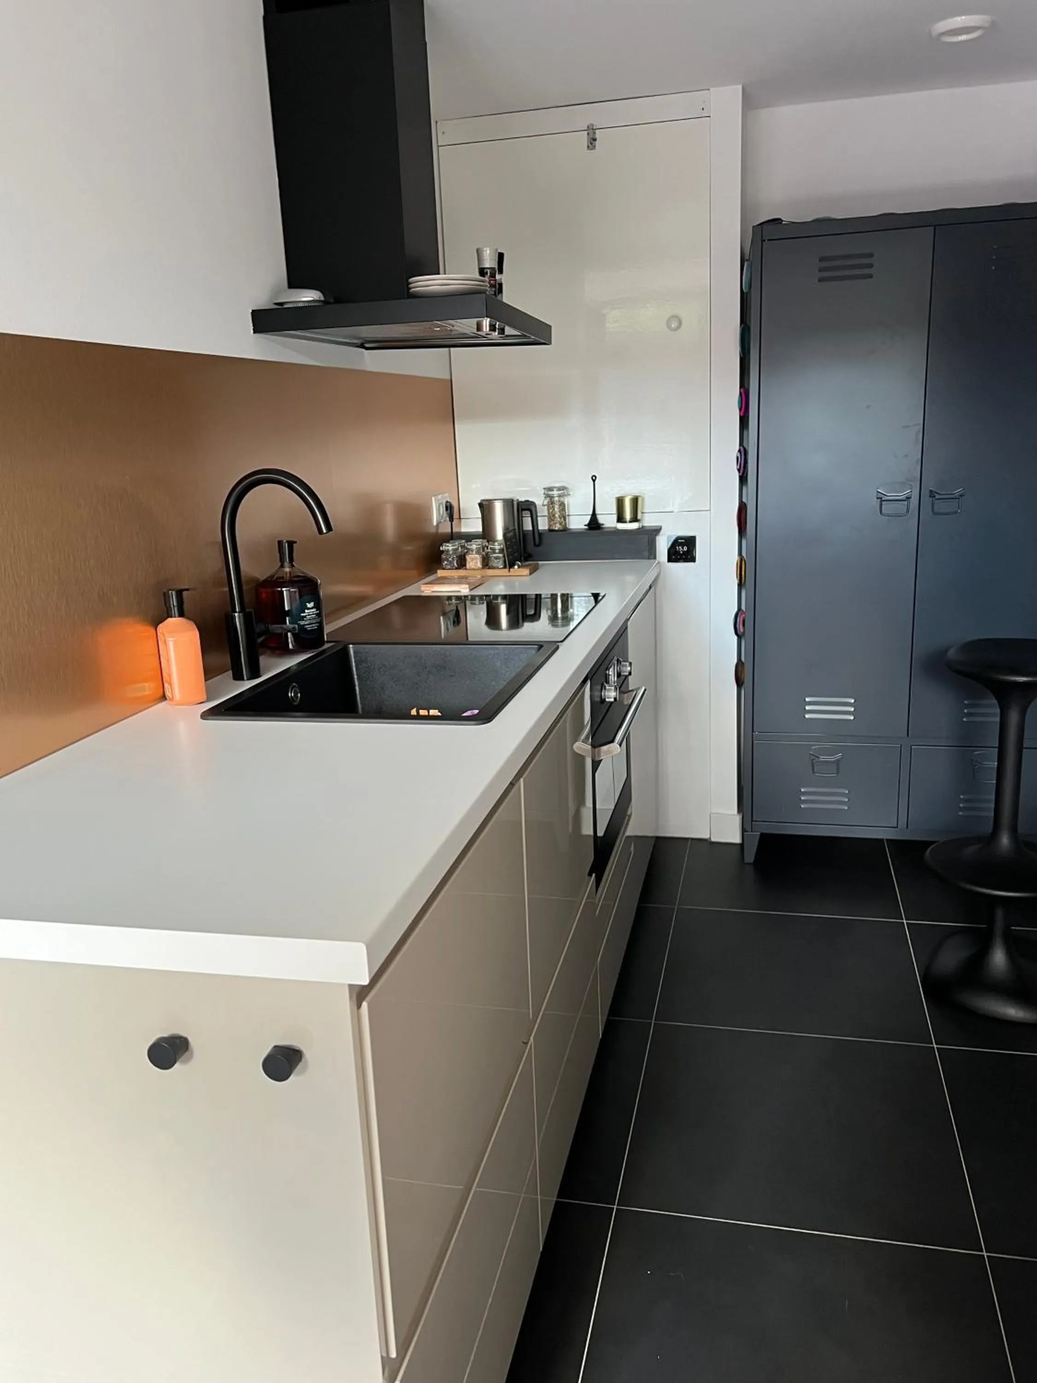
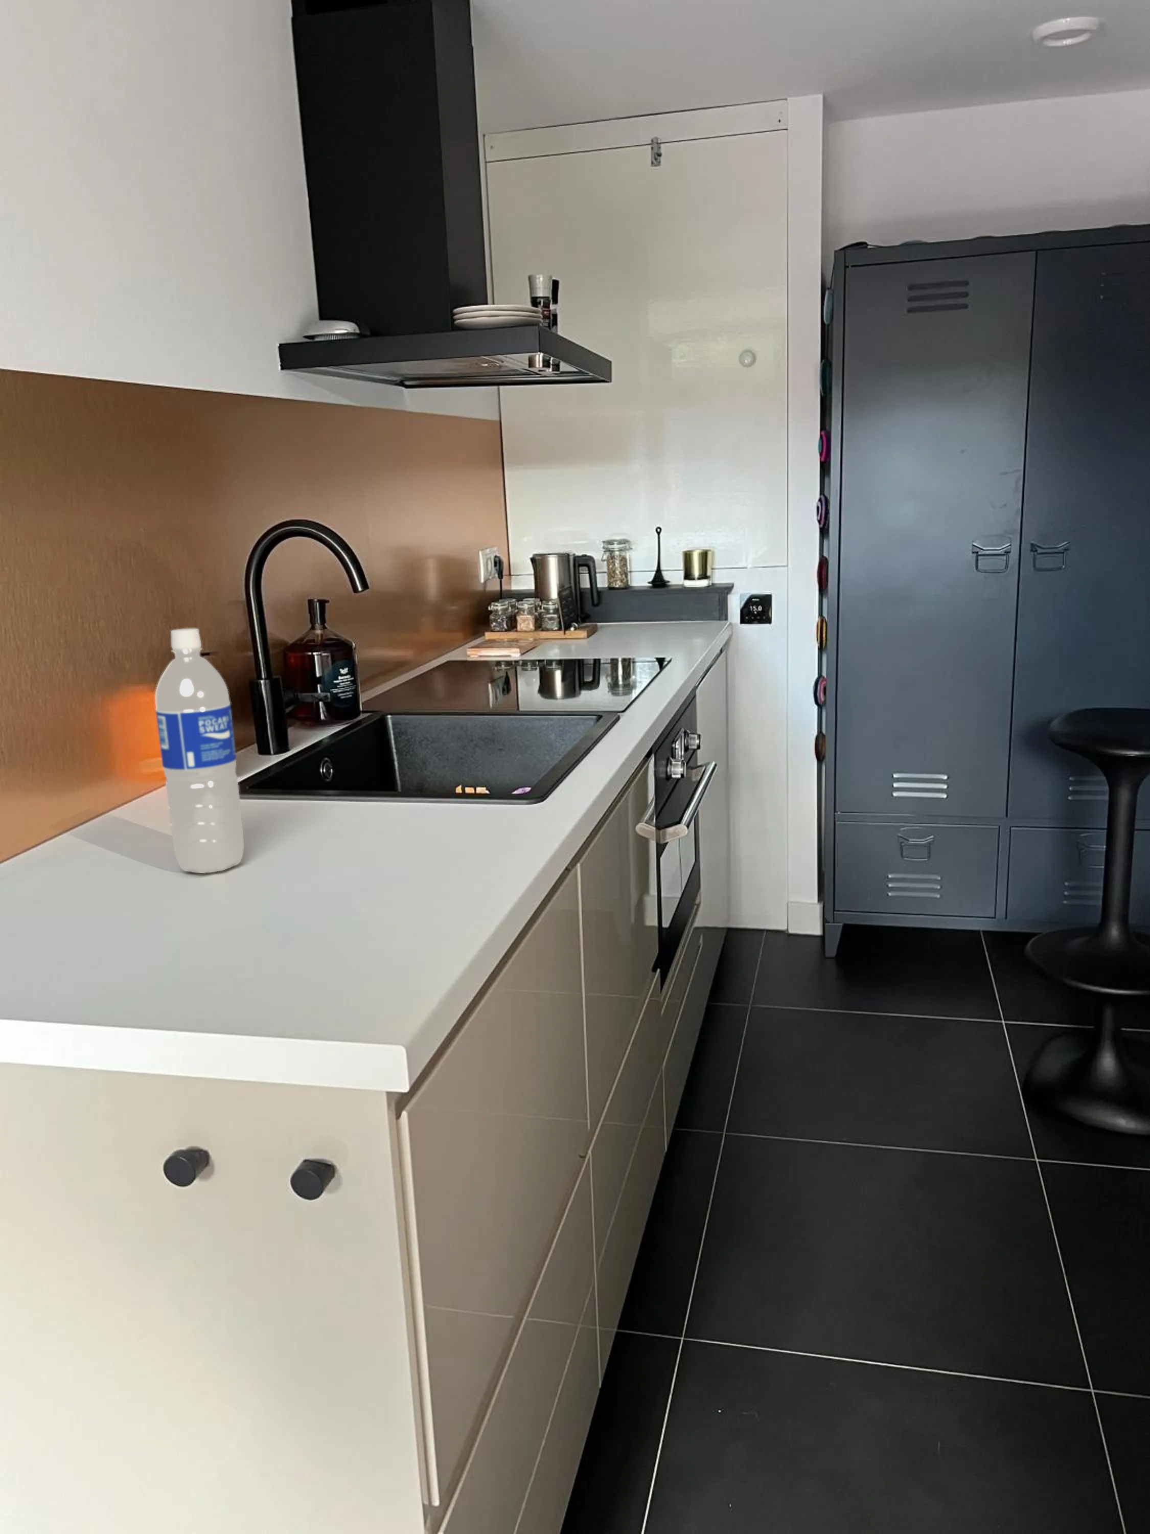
+ water bottle [155,628,244,873]
